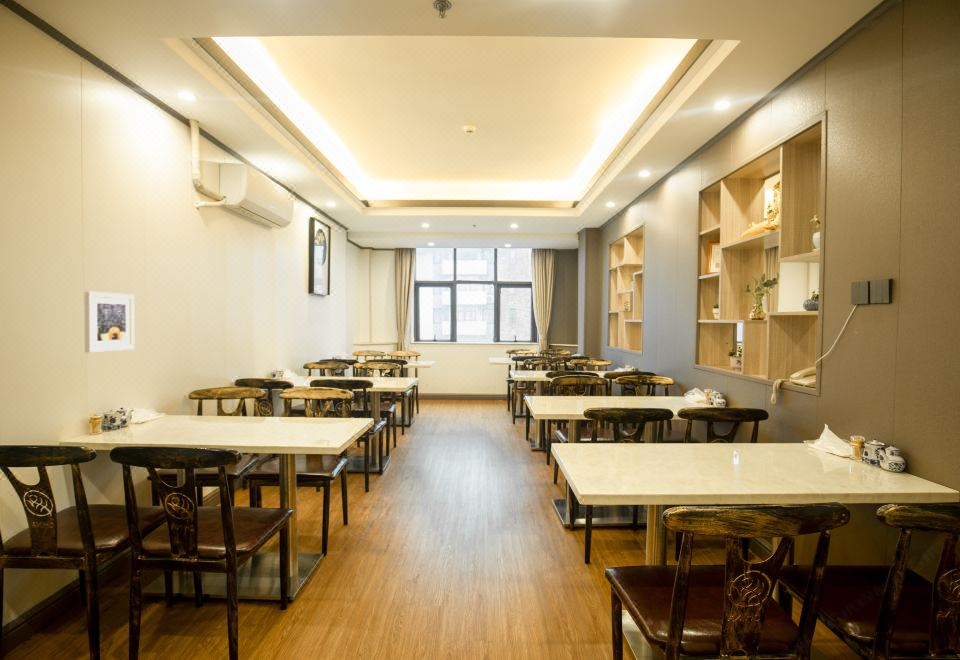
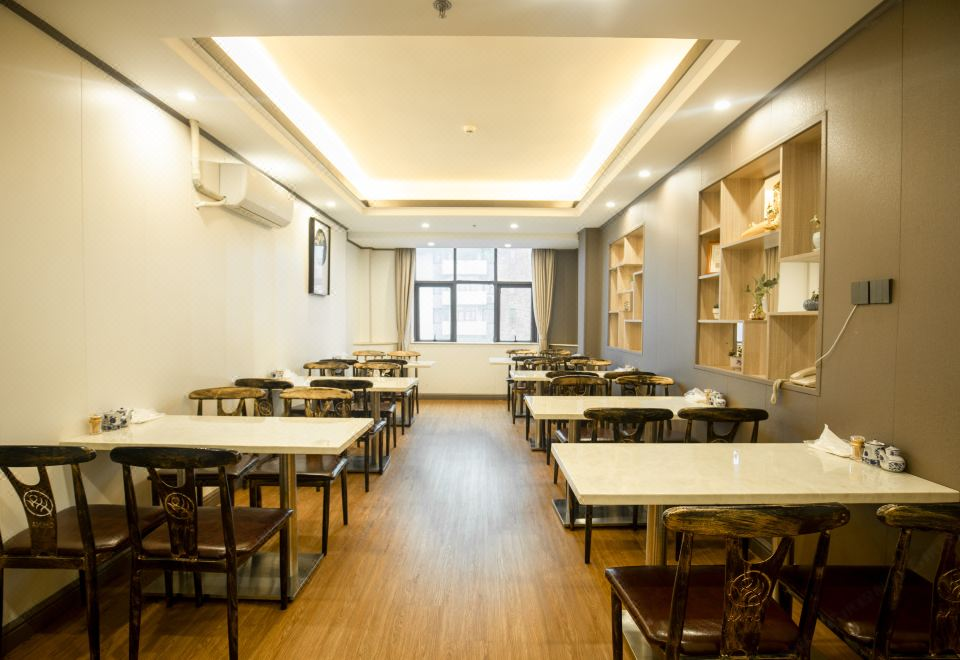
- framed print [84,290,135,354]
